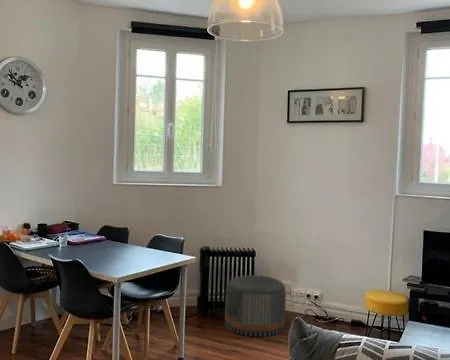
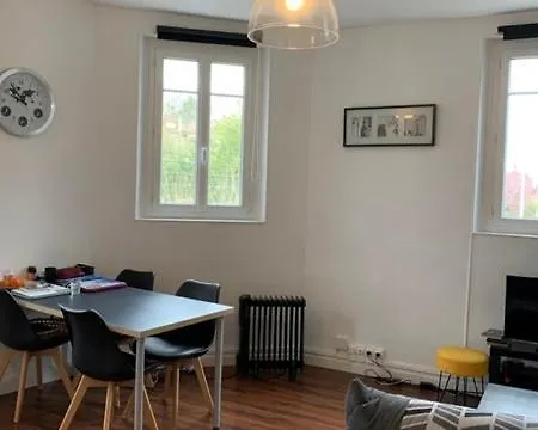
- pouf [224,274,287,337]
